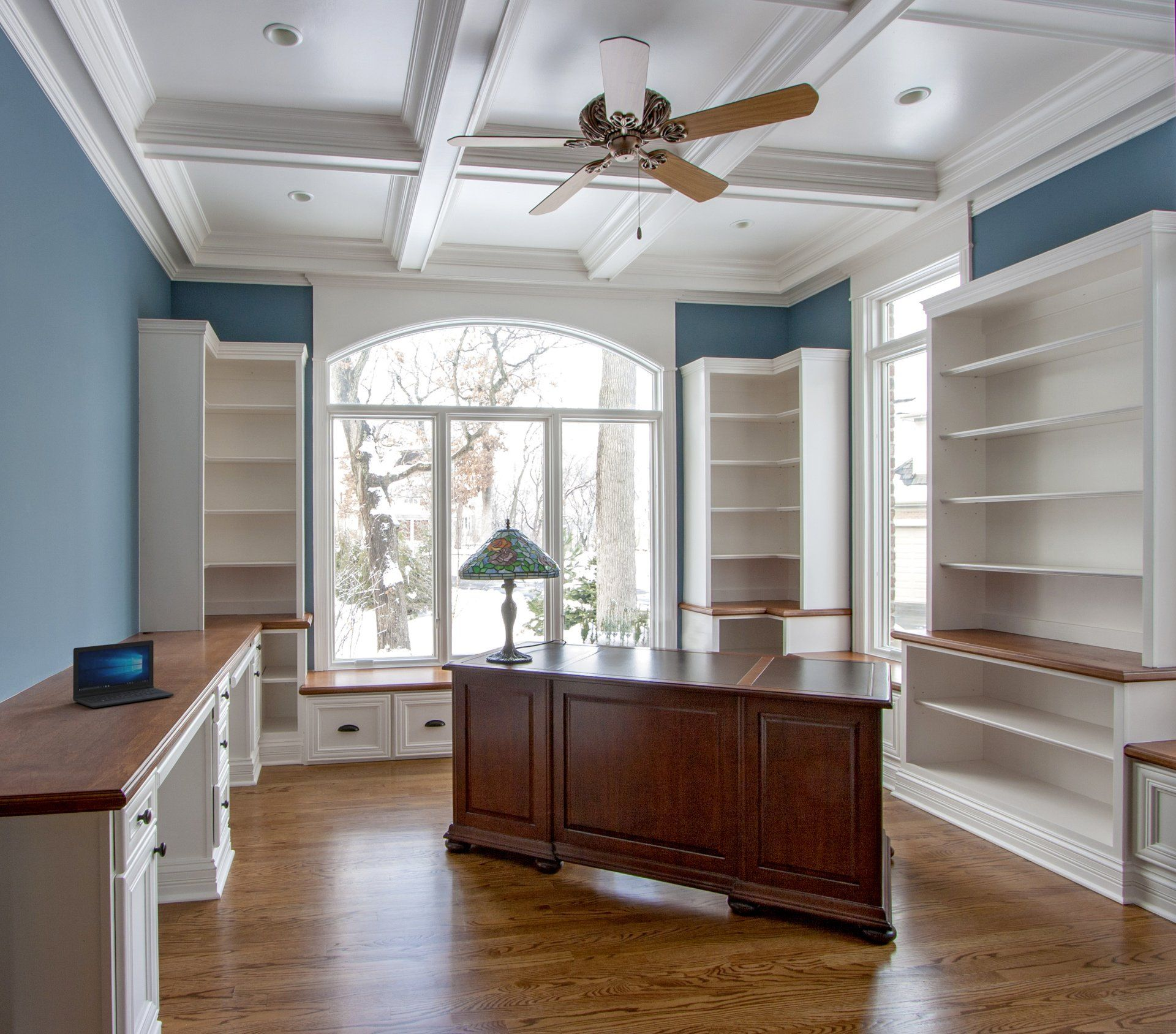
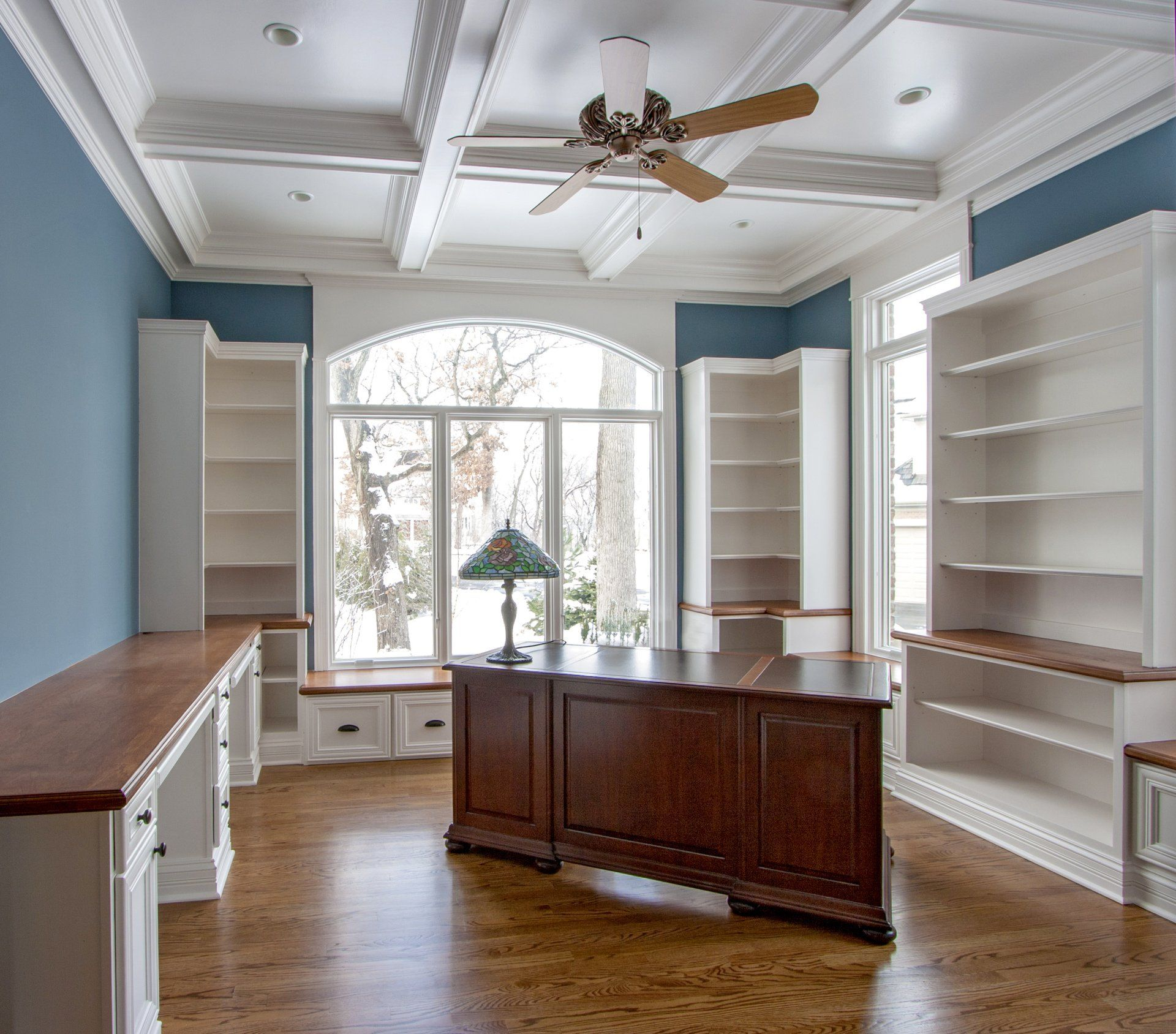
- laptop [72,640,175,709]
